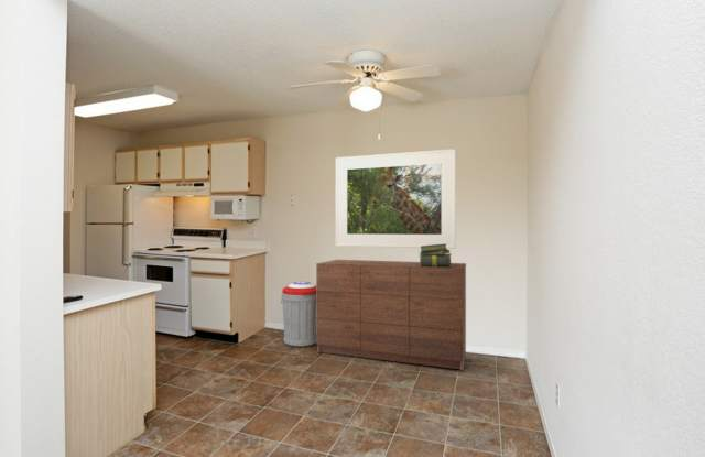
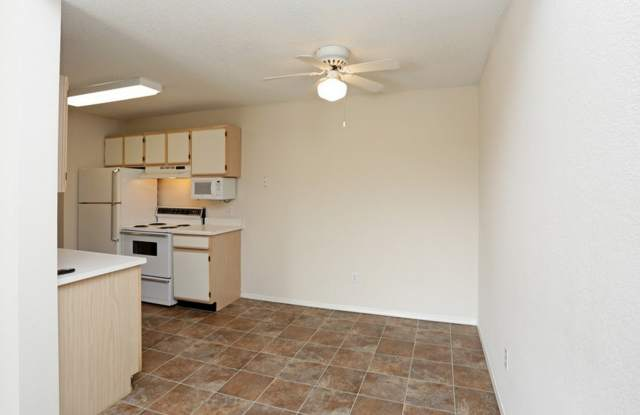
- trash can [280,281,317,348]
- dresser [315,259,467,371]
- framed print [335,148,457,250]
- stack of books [417,243,453,268]
